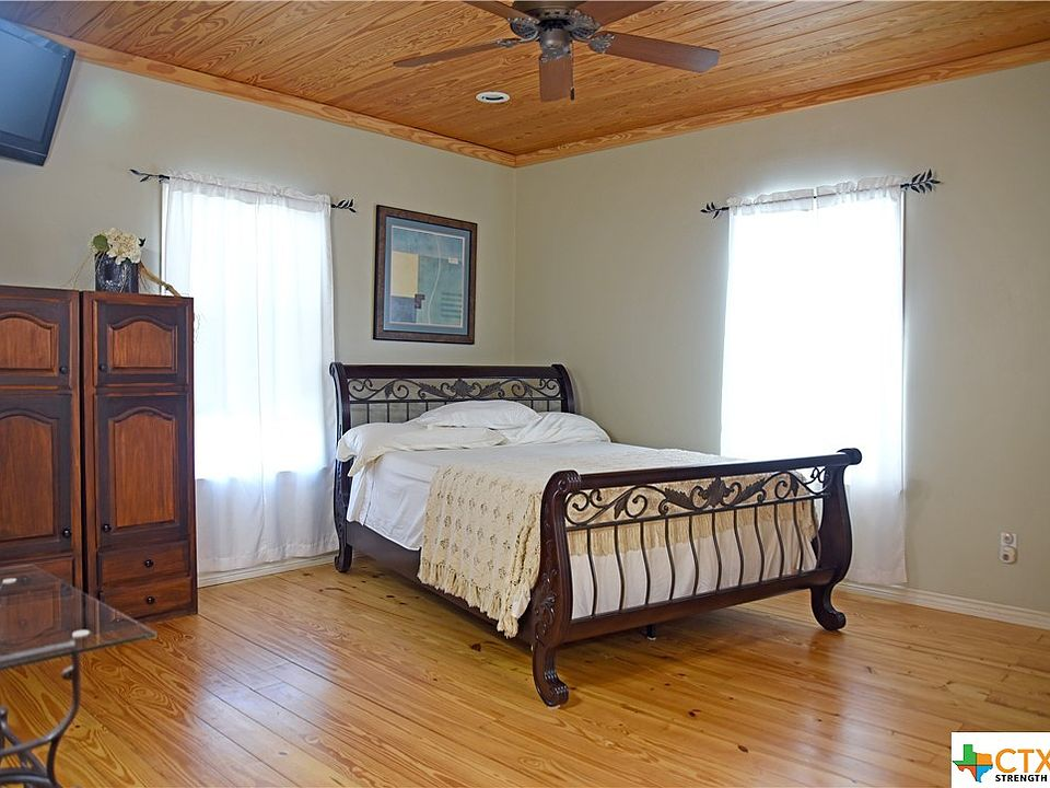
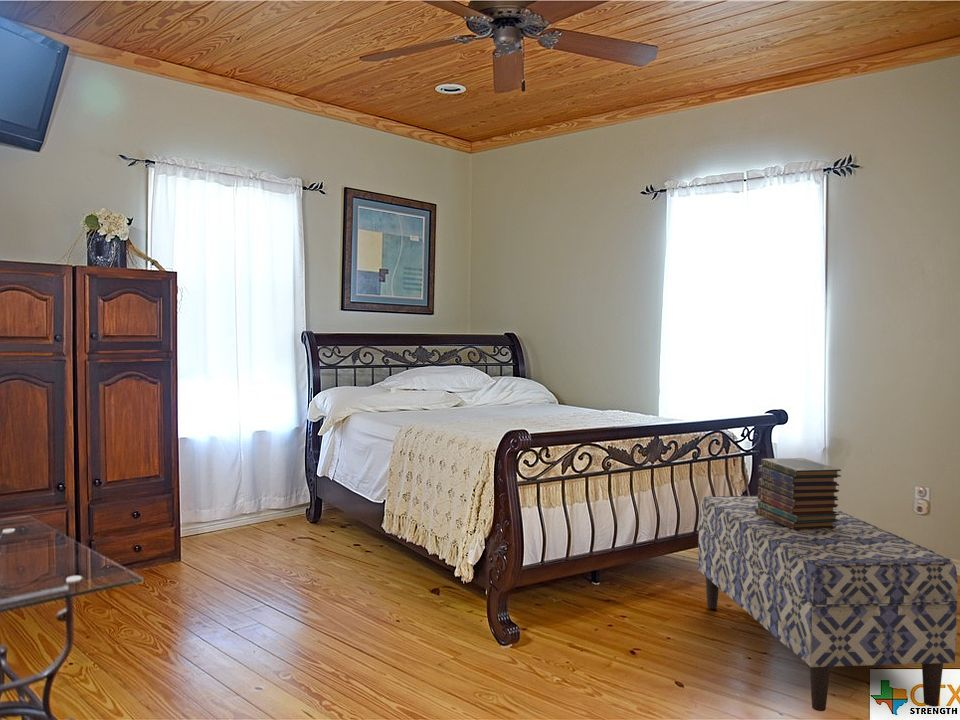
+ bench [697,495,959,712]
+ book stack [755,457,842,530]
